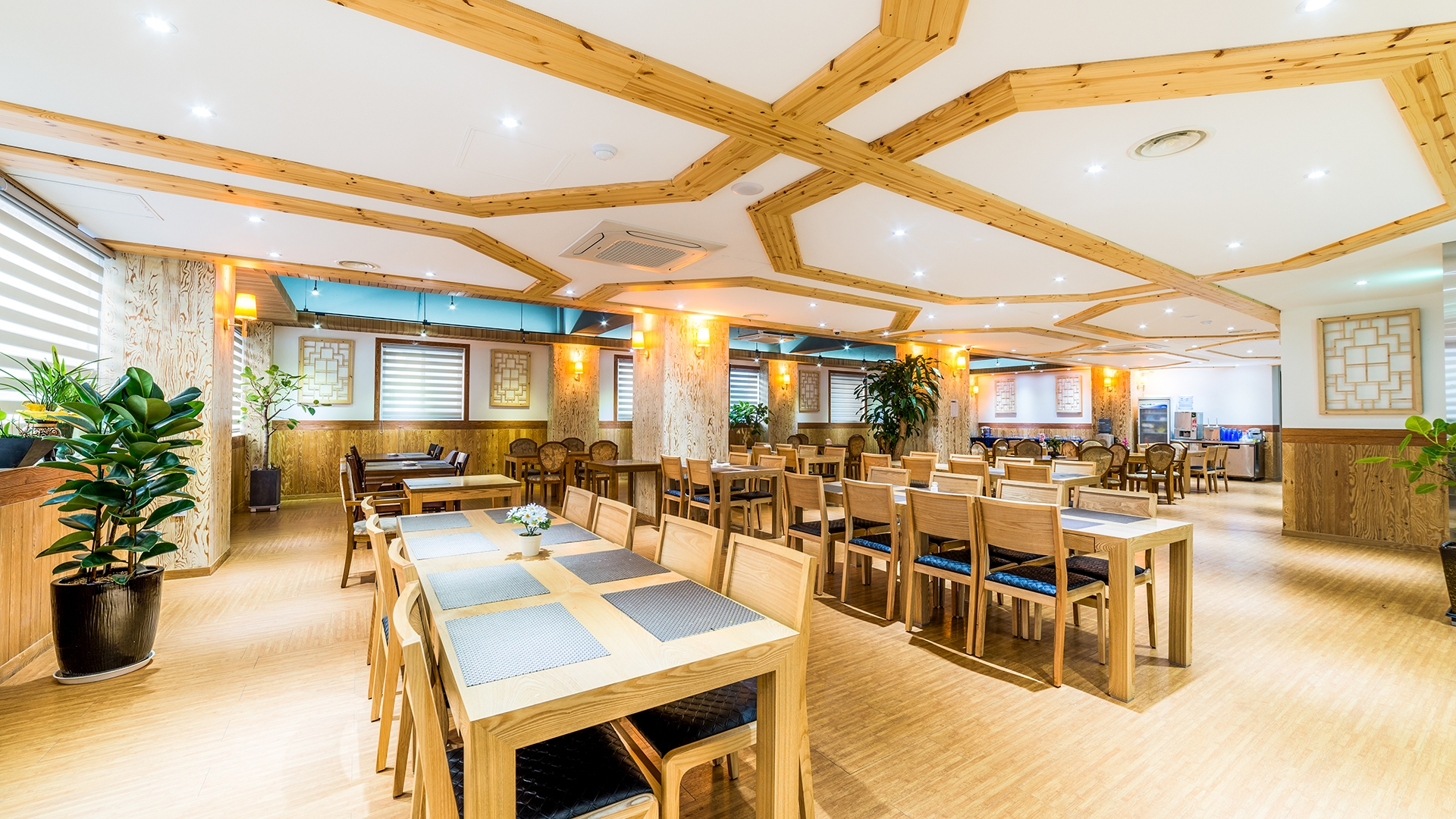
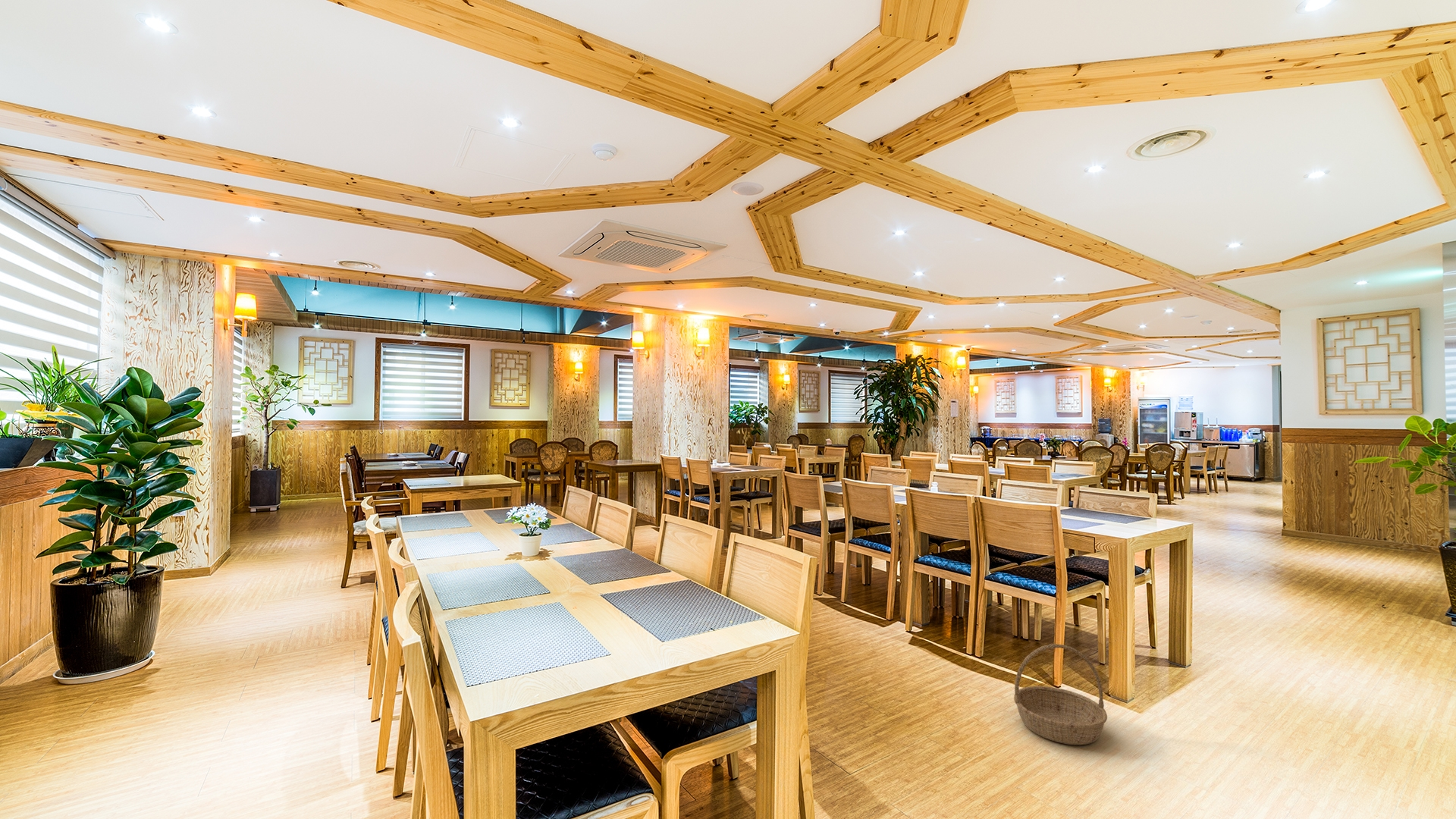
+ basket [1013,643,1108,745]
